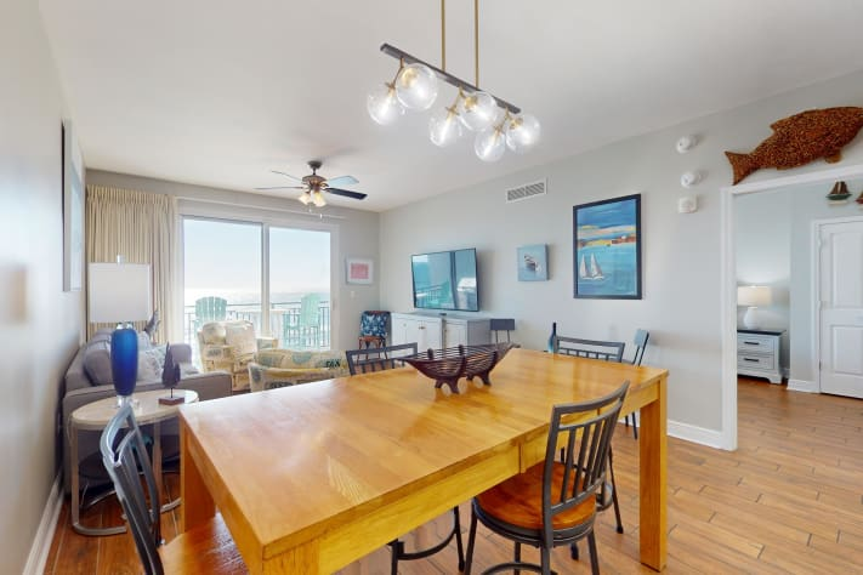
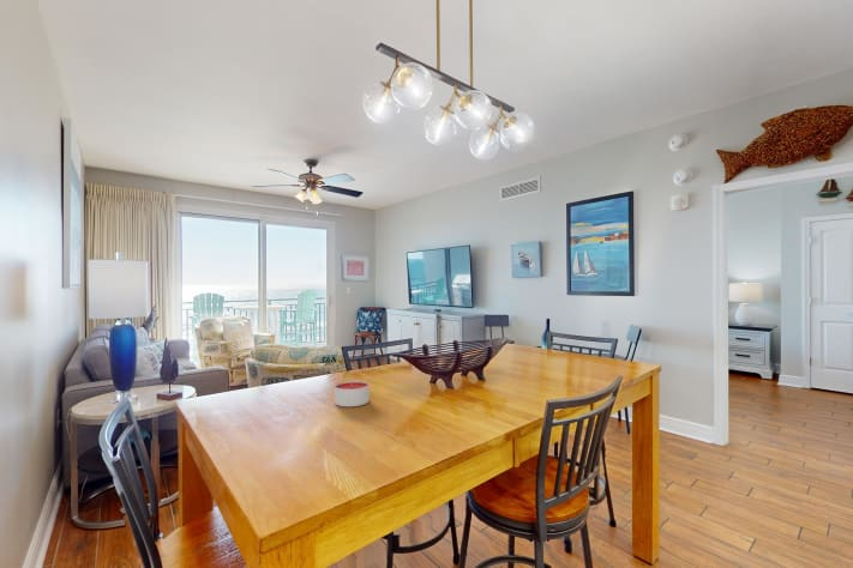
+ candle [334,380,371,407]
